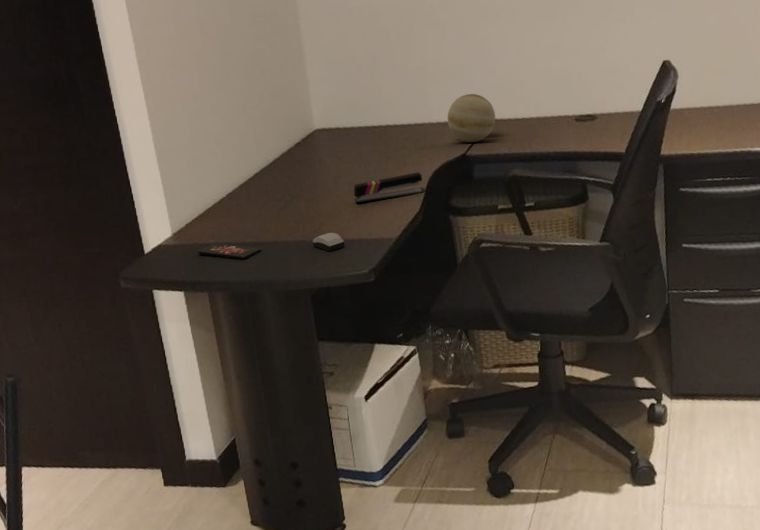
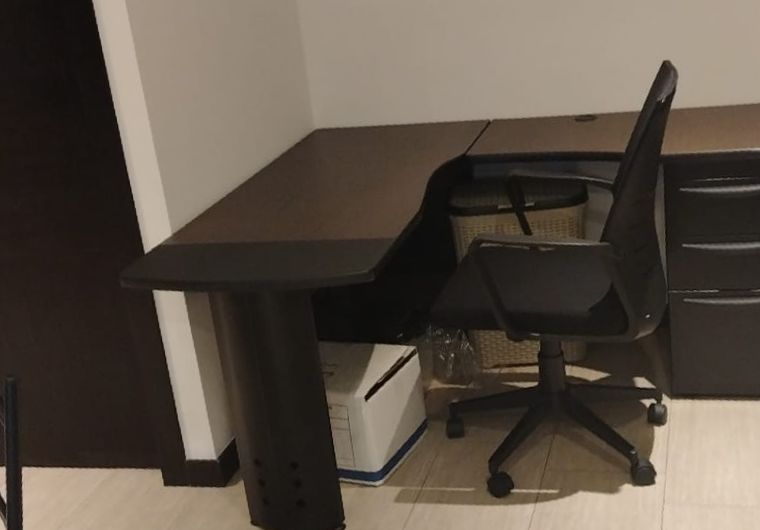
- stapler [353,171,425,204]
- decorative ball [447,93,496,143]
- smartphone [197,242,262,260]
- computer mouse [311,232,345,252]
